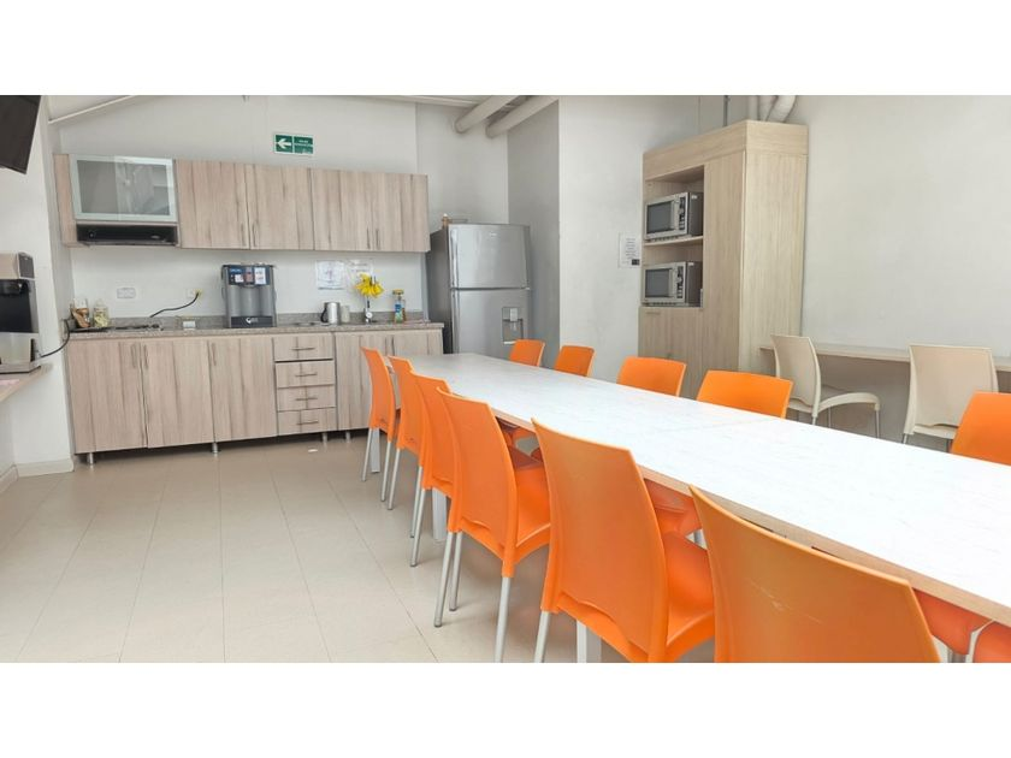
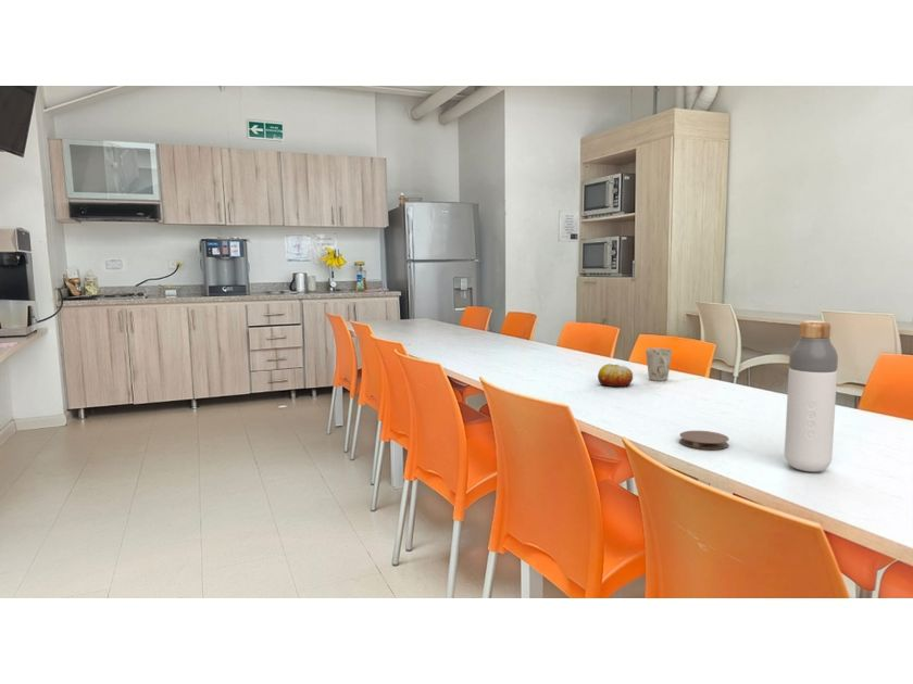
+ fruit [597,363,634,388]
+ bottle [784,320,839,473]
+ mug [645,347,673,382]
+ coaster [678,430,730,451]
